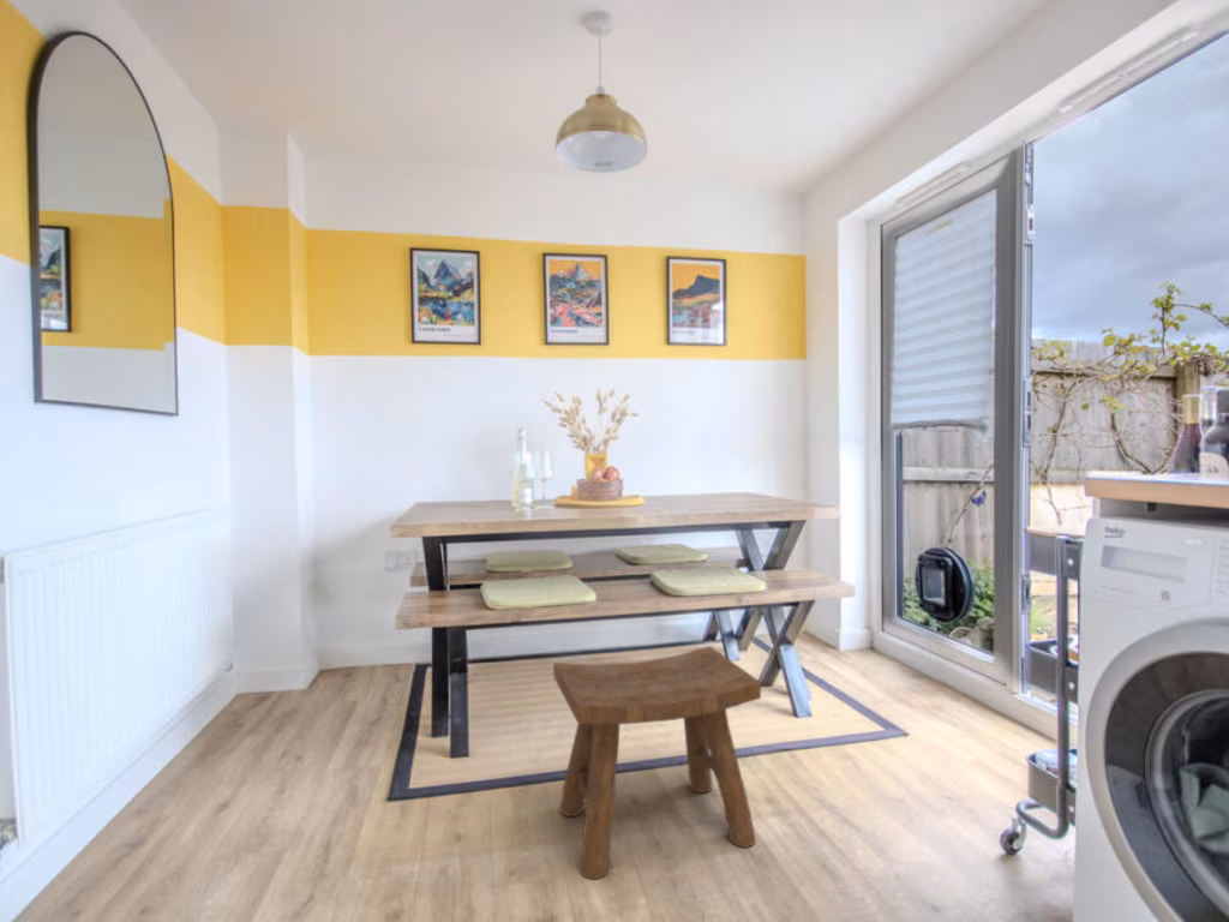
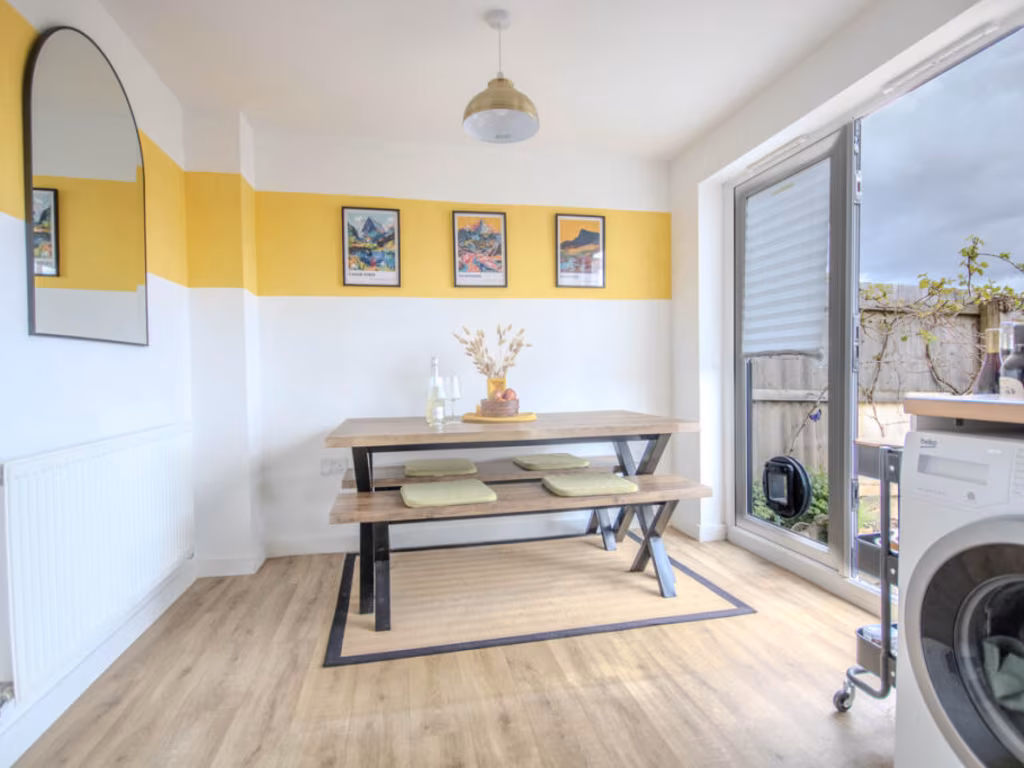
- stool [552,645,762,880]
